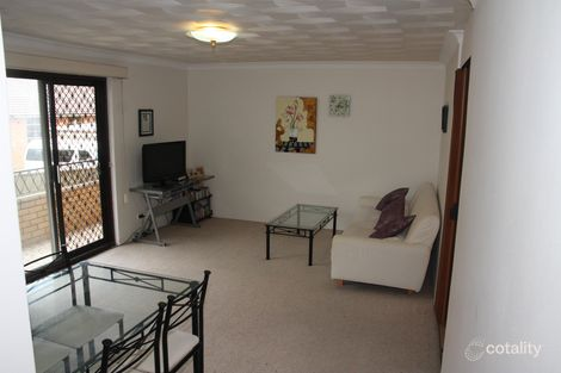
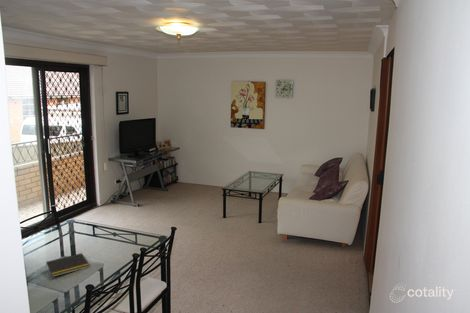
+ notepad [45,252,91,278]
